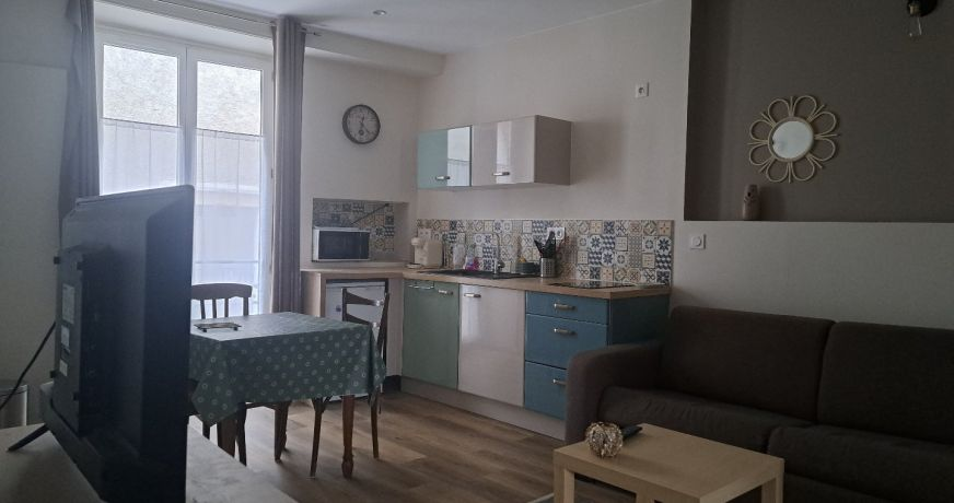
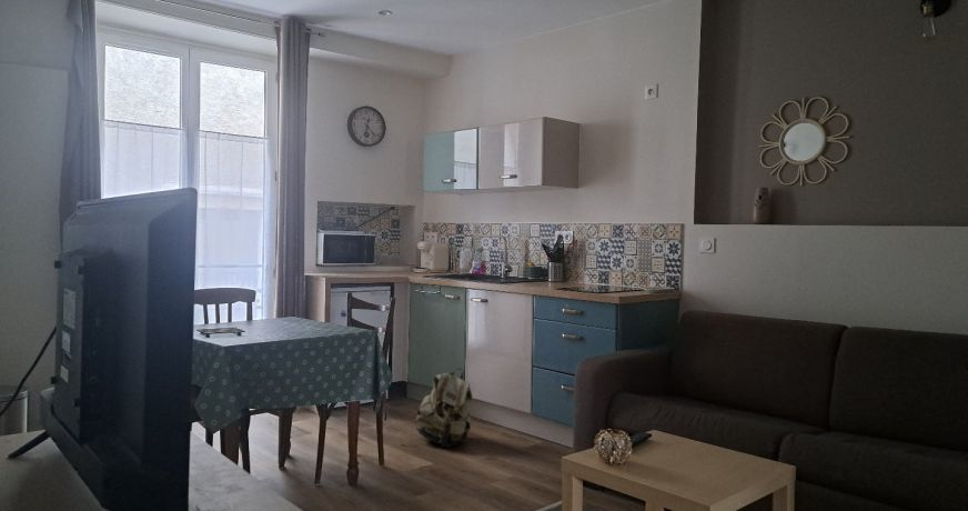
+ backpack [412,368,474,448]
